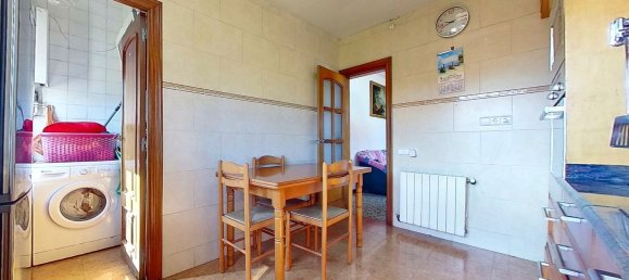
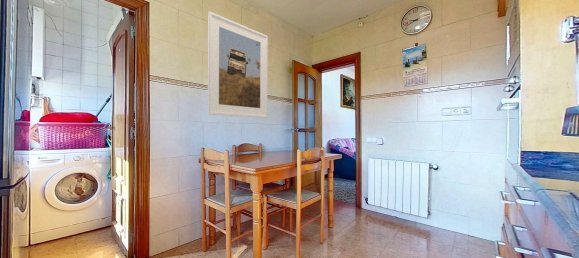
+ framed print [207,11,269,119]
